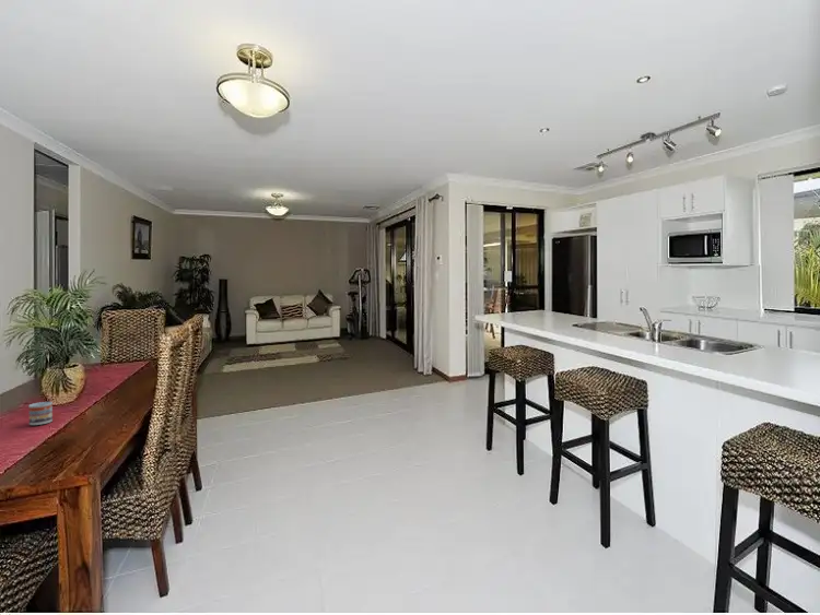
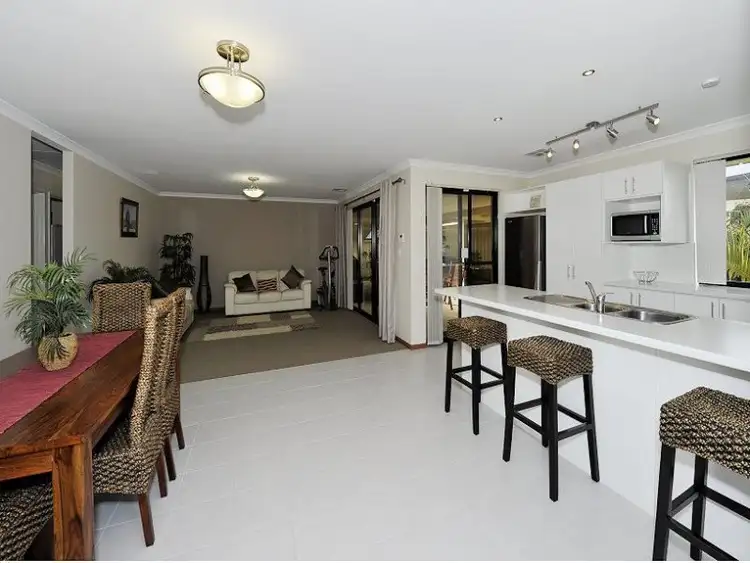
- cup [27,401,54,426]
